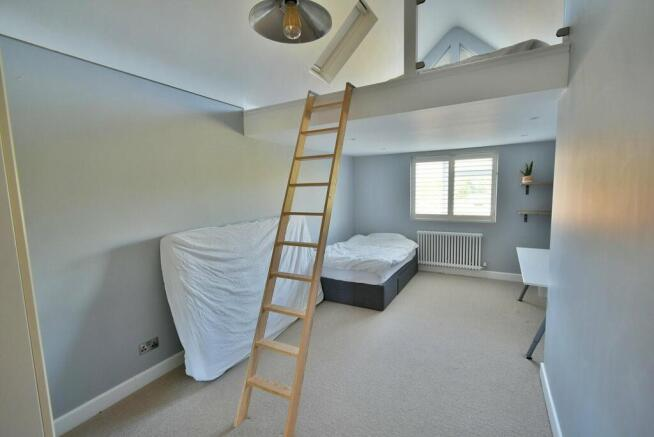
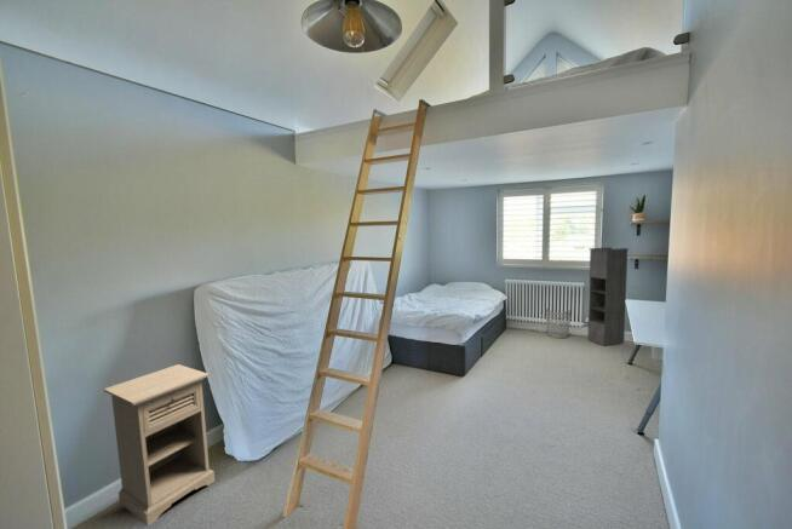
+ waste bin [545,307,572,339]
+ nightstand [103,363,216,527]
+ storage cabinet [586,246,630,347]
